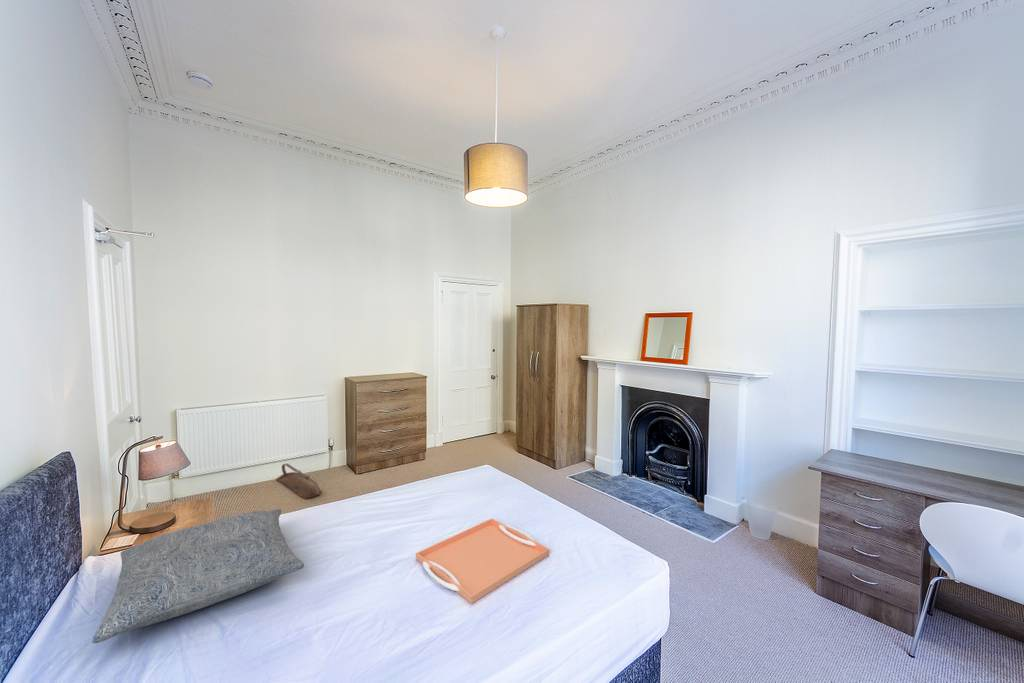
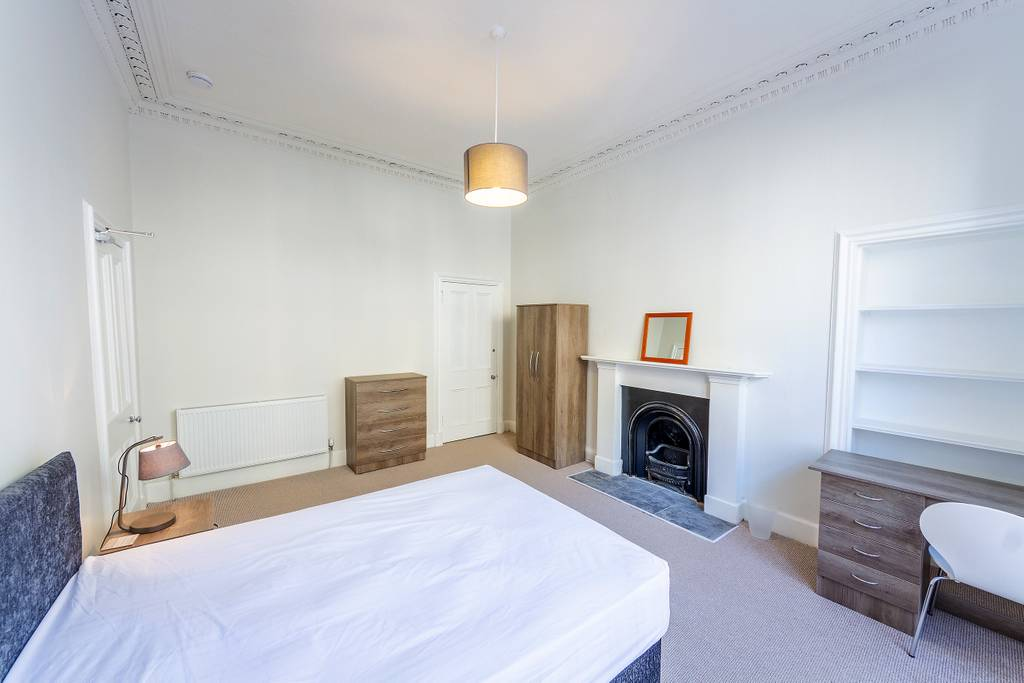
- pillow [92,508,305,644]
- bag [275,463,323,500]
- serving tray [415,517,550,605]
